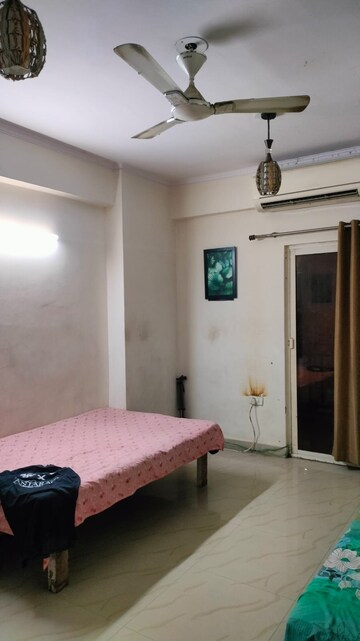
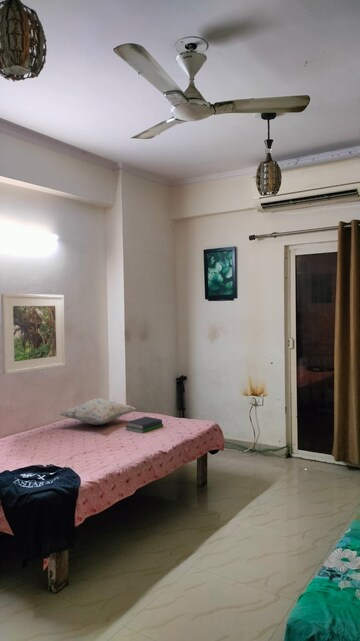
+ decorative pillow [59,397,137,426]
+ book [125,416,164,434]
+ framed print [0,293,66,376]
